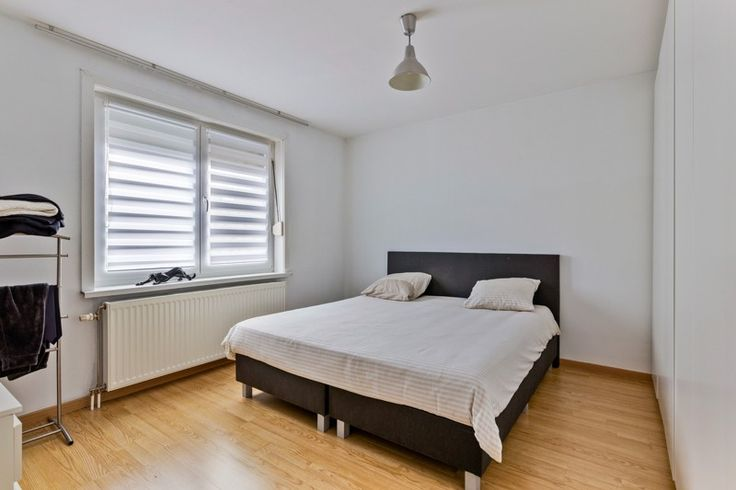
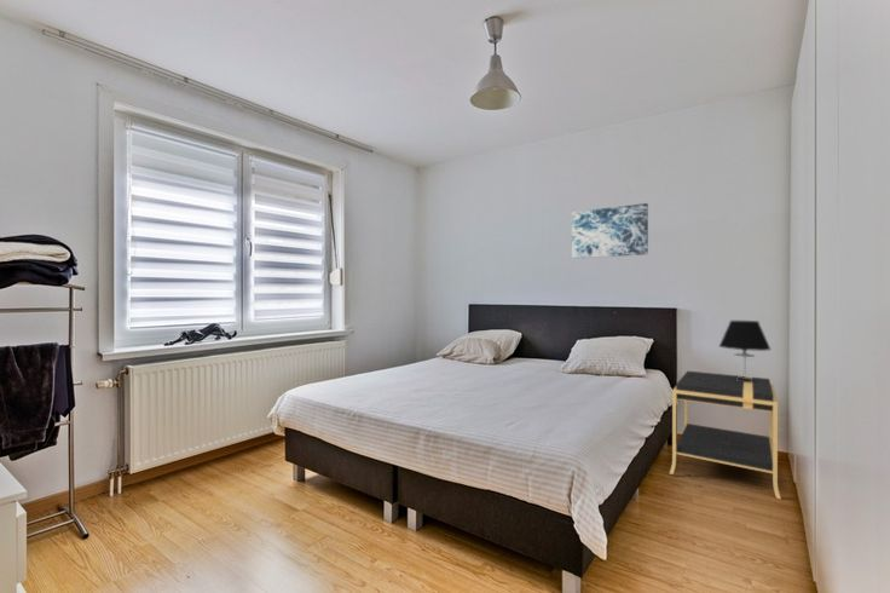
+ wall art [571,202,649,259]
+ table lamp [718,319,773,382]
+ nightstand [669,370,782,501]
